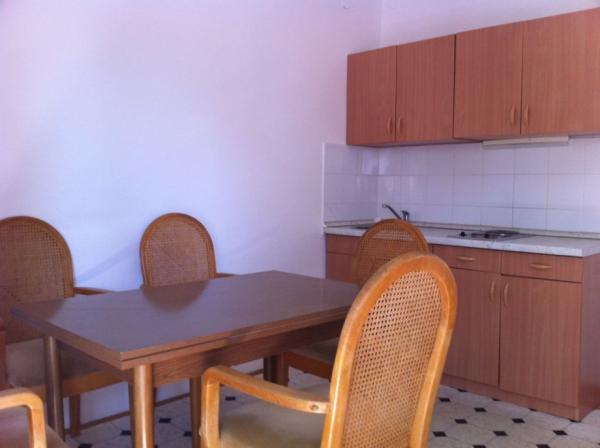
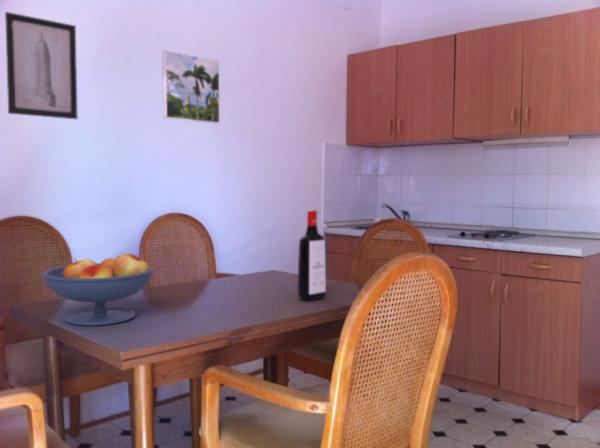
+ fruit bowl [41,252,155,327]
+ liquor bottle [296,209,327,301]
+ wall art [4,11,79,120]
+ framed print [161,49,221,124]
